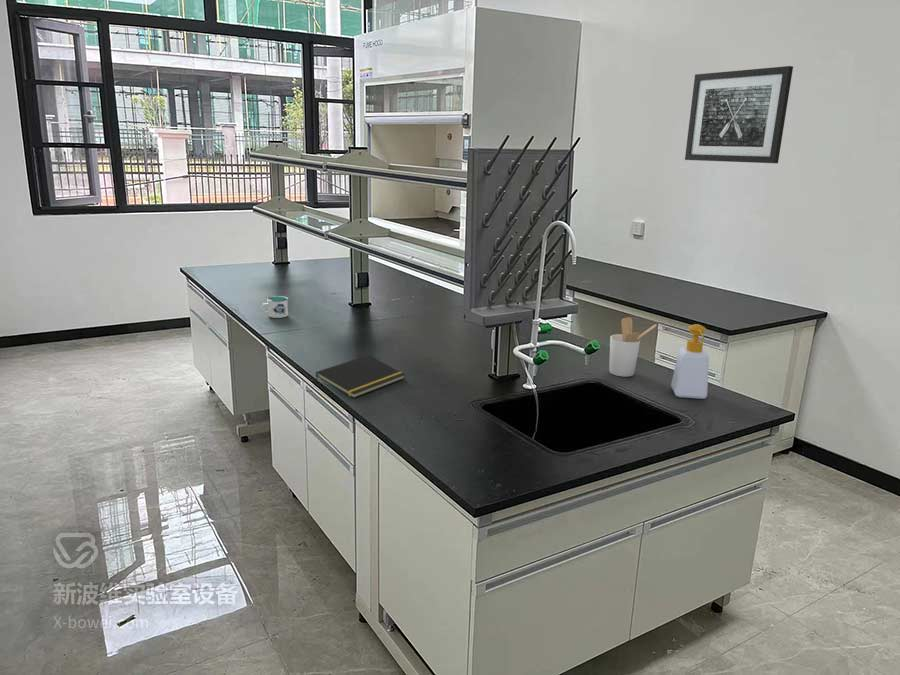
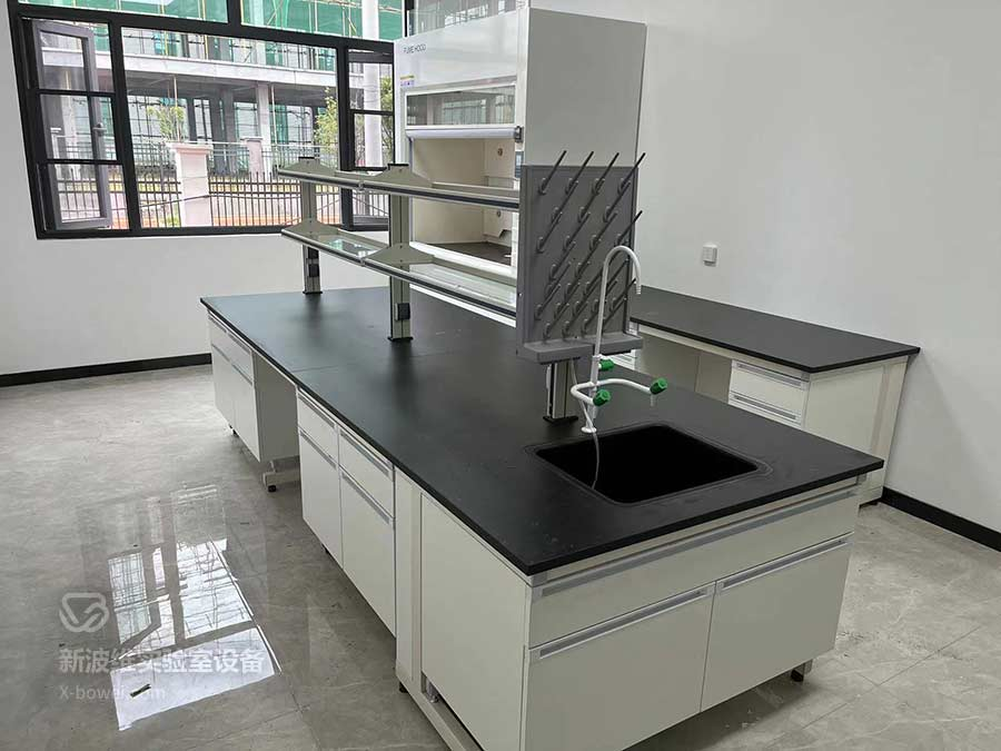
- utensil holder [608,316,658,378]
- soap bottle [670,323,710,400]
- notepad [314,354,406,399]
- wall art [684,65,794,164]
- mug [261,295,289,319]
